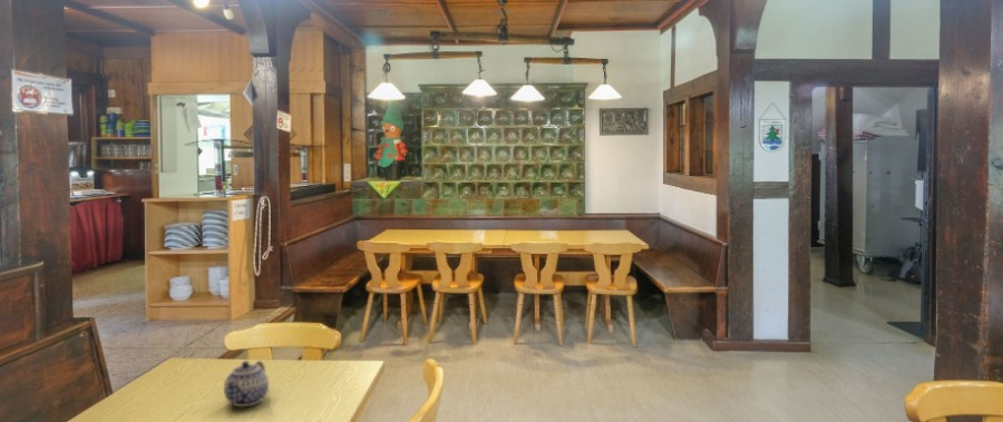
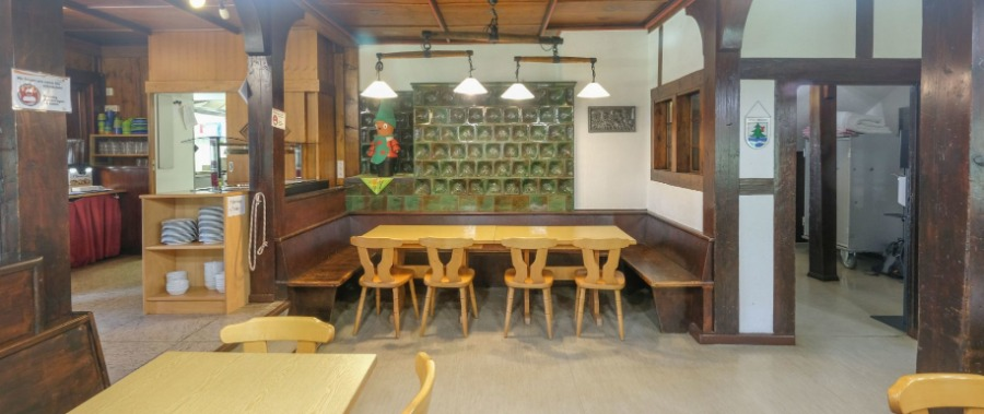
- teapot [223,360,270,408]
